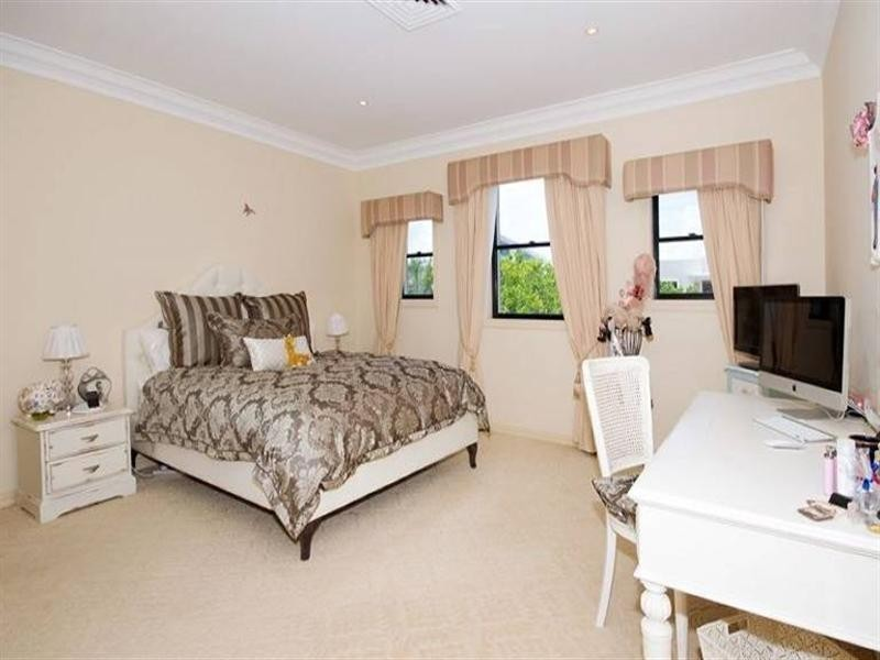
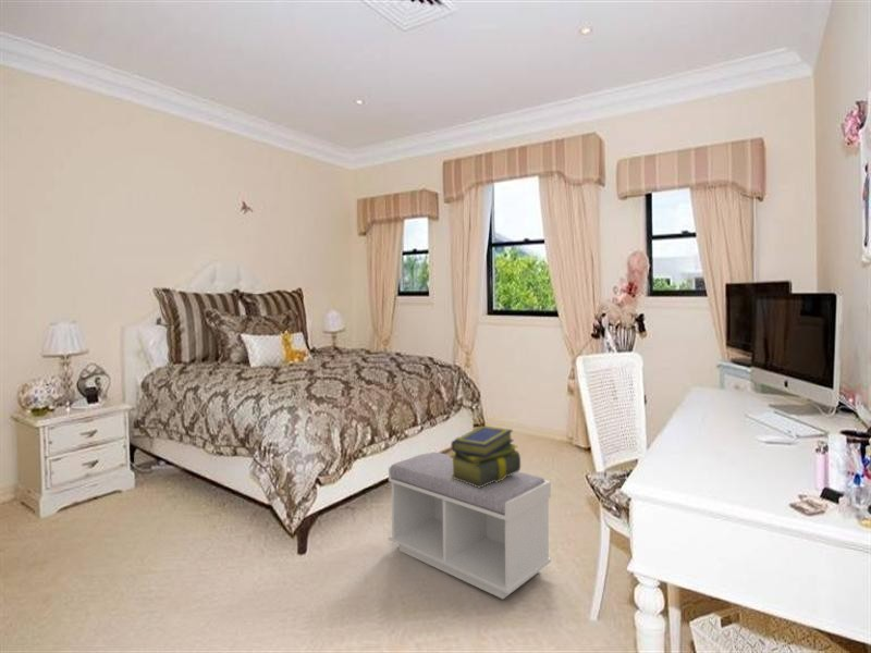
+ stack of books [450,424,522,488]
+ bench [388,451,552,600]
